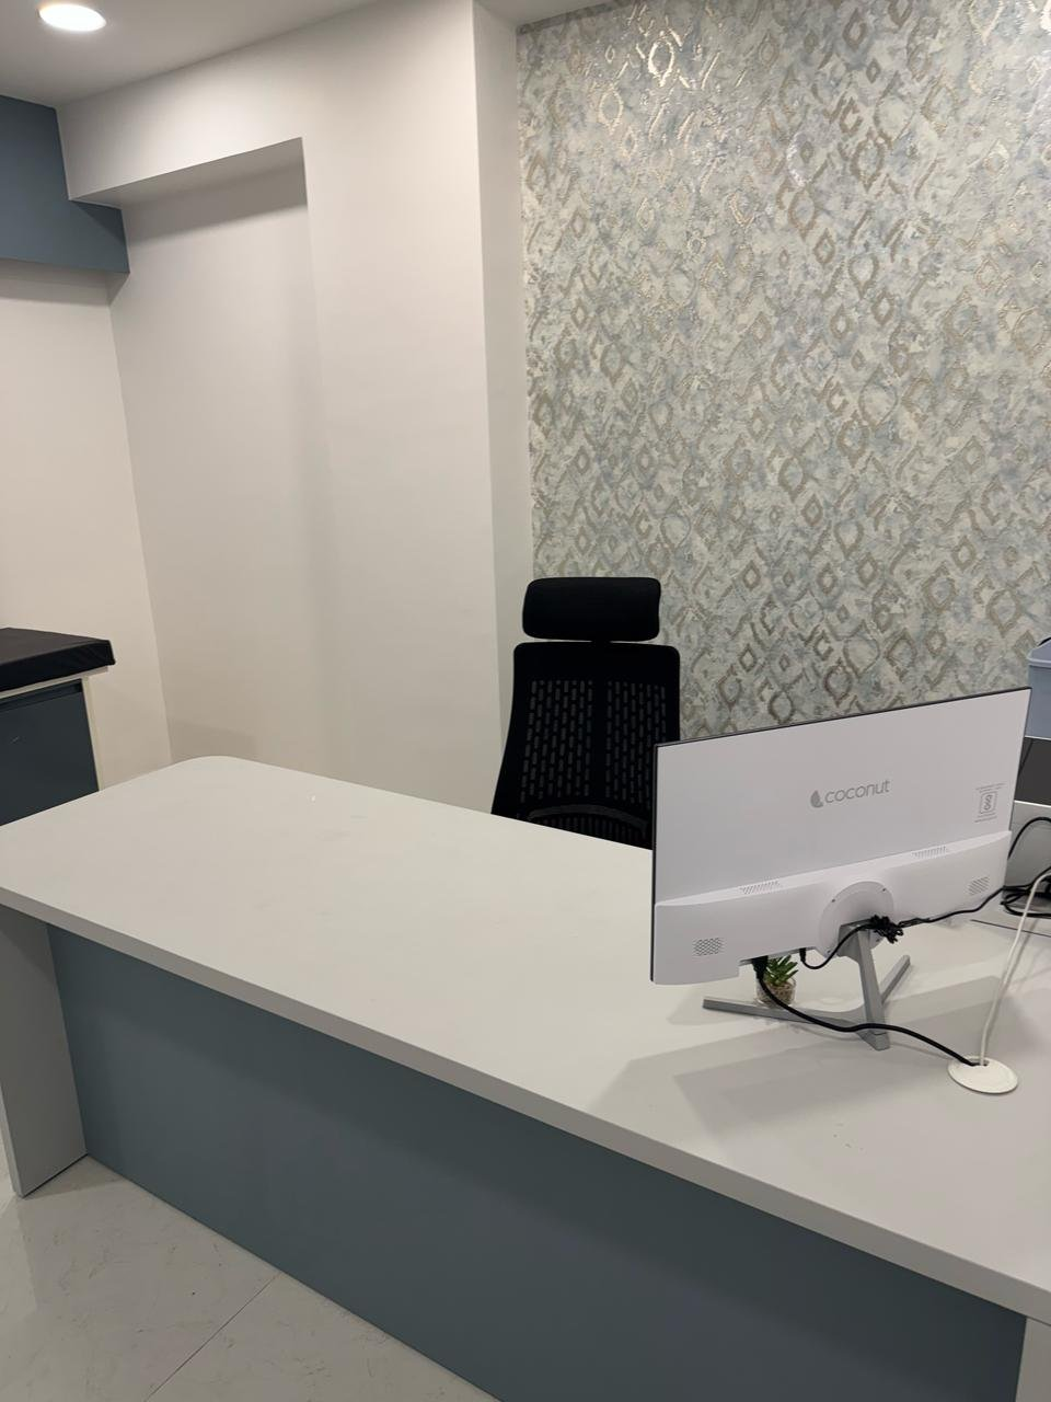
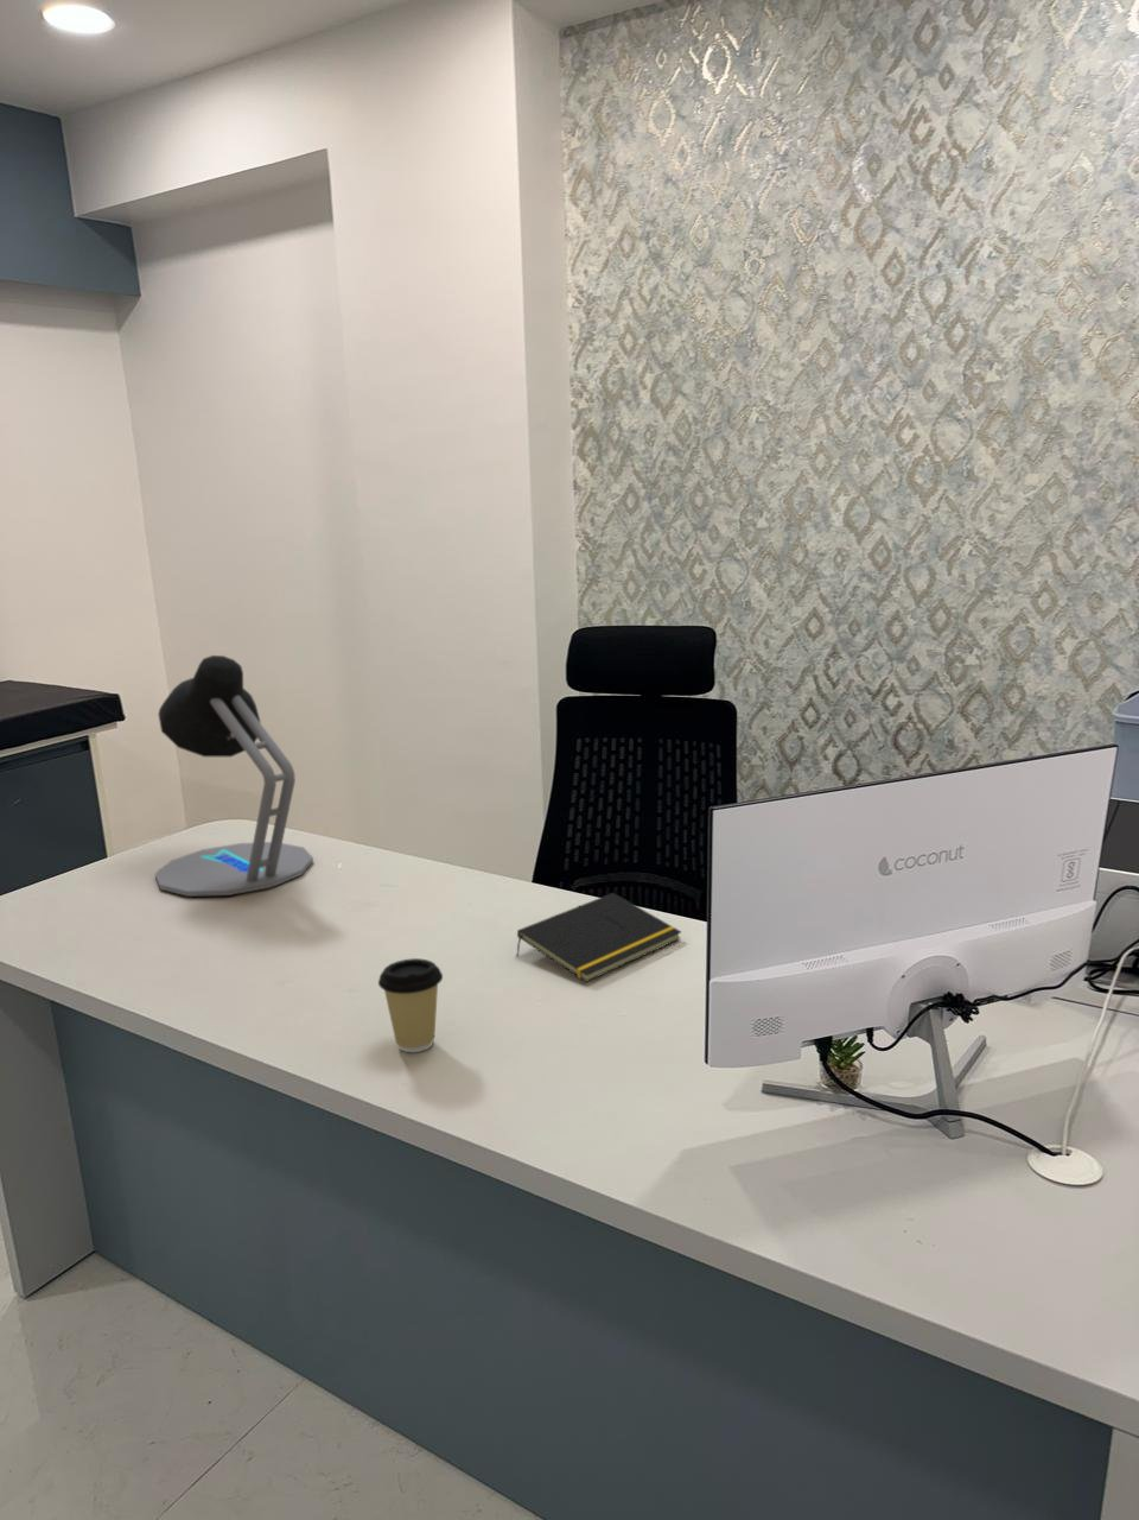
+ desk lamp [154,655,315,898]
+ notepad [514,892,682,984]
+ coffee cup [377,957,444,1053]
